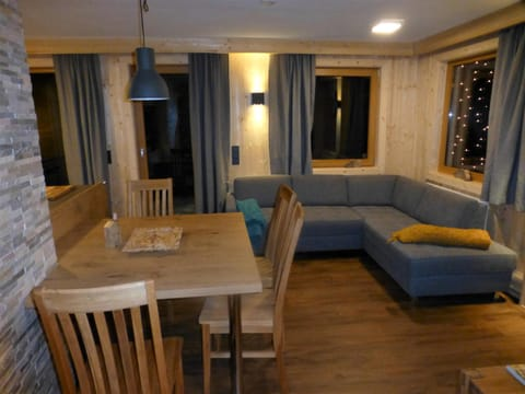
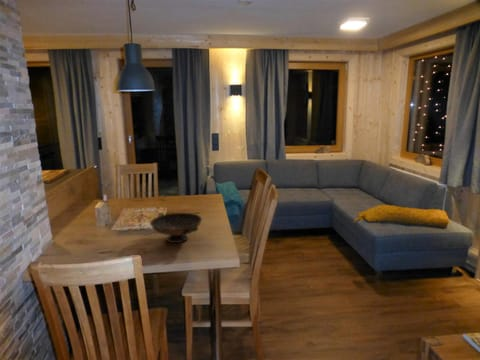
+ decorative bowl [149,212,203,244]
